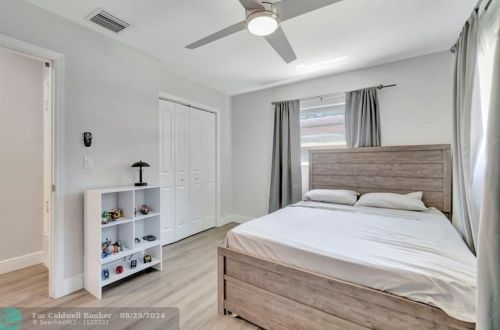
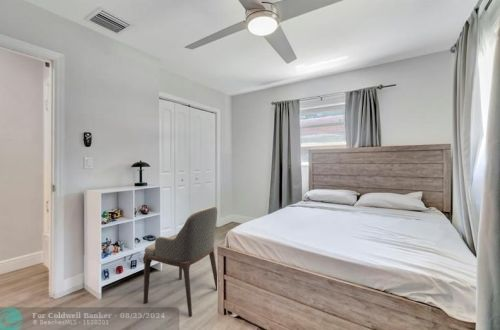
+ armchair [143,205,218,318]
